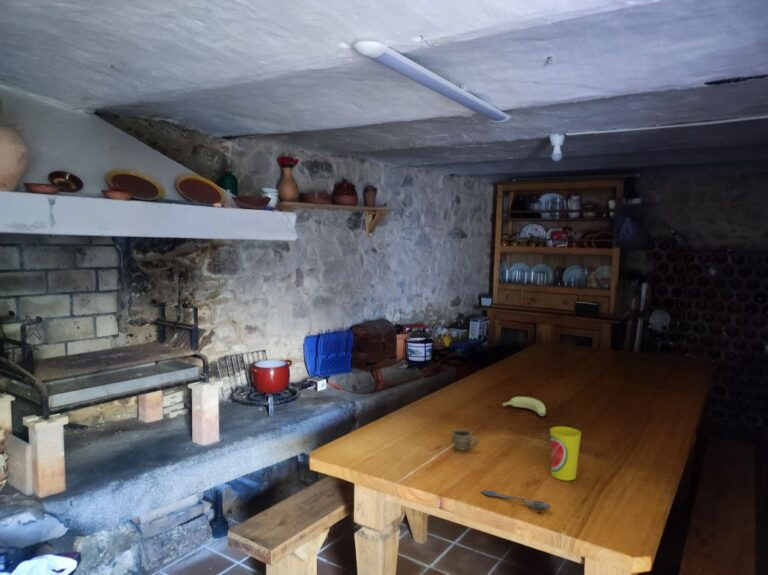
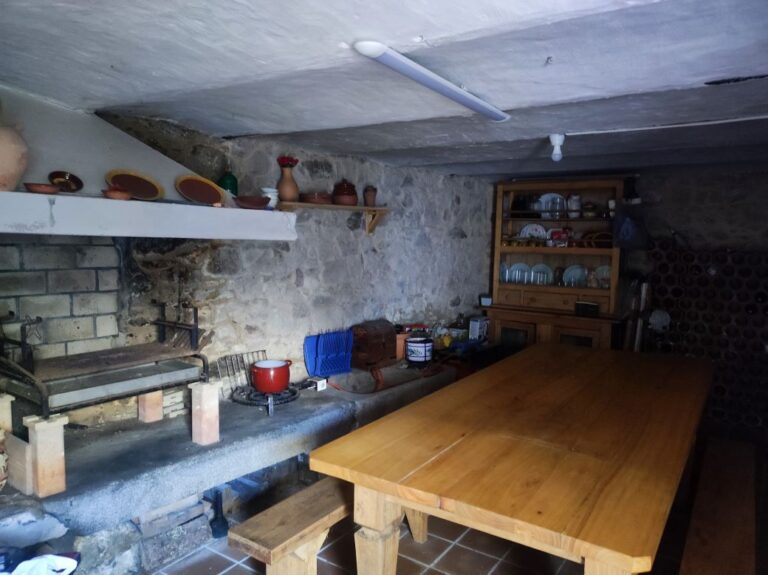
- banana [501,396,547,417]
- spoon [480,490,552,510]
- cup [451,428,479,452]
- cup [549,426,582,481]
